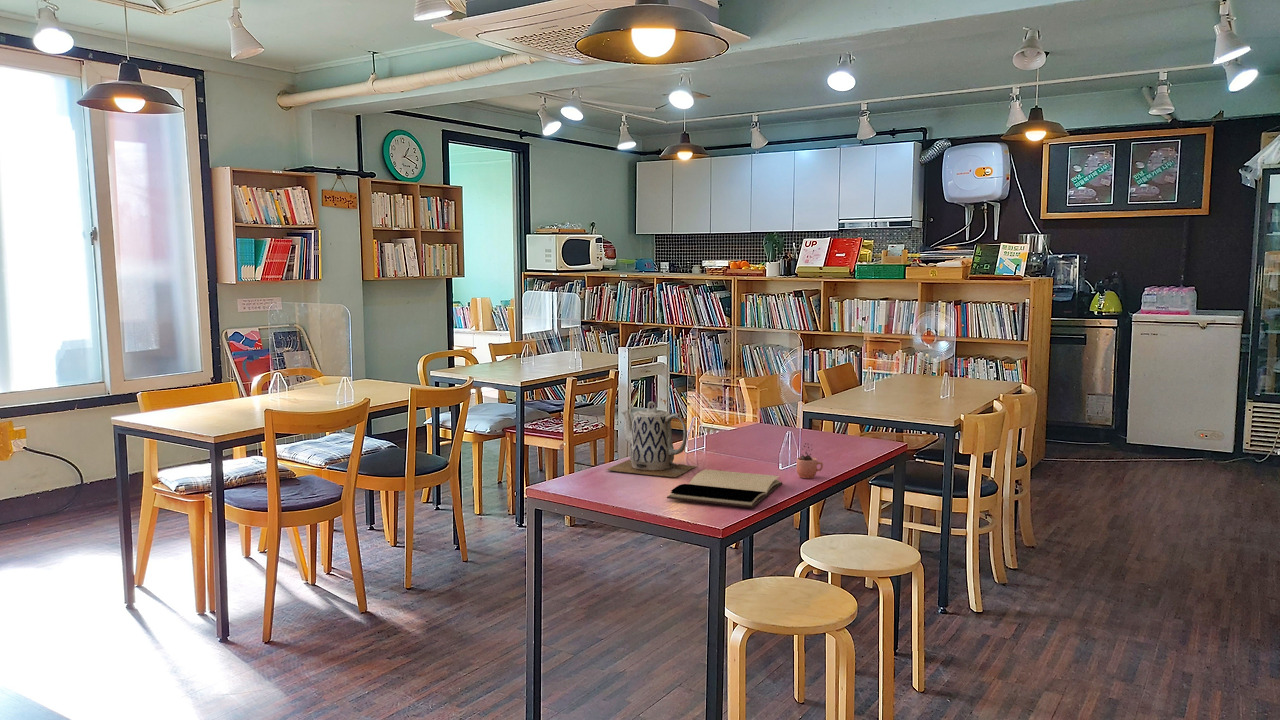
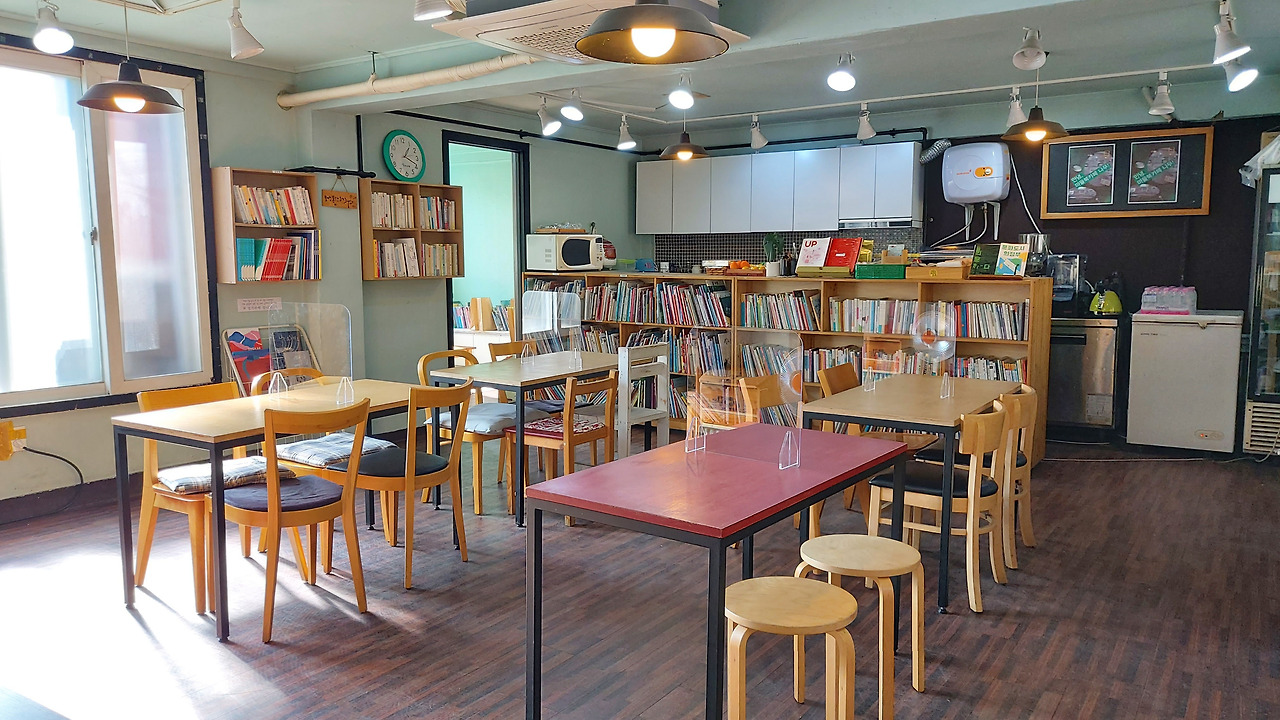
- teapot [605,400,697,478]
- cocoa [795,442,824,479]
- book [666,468,783,509]
